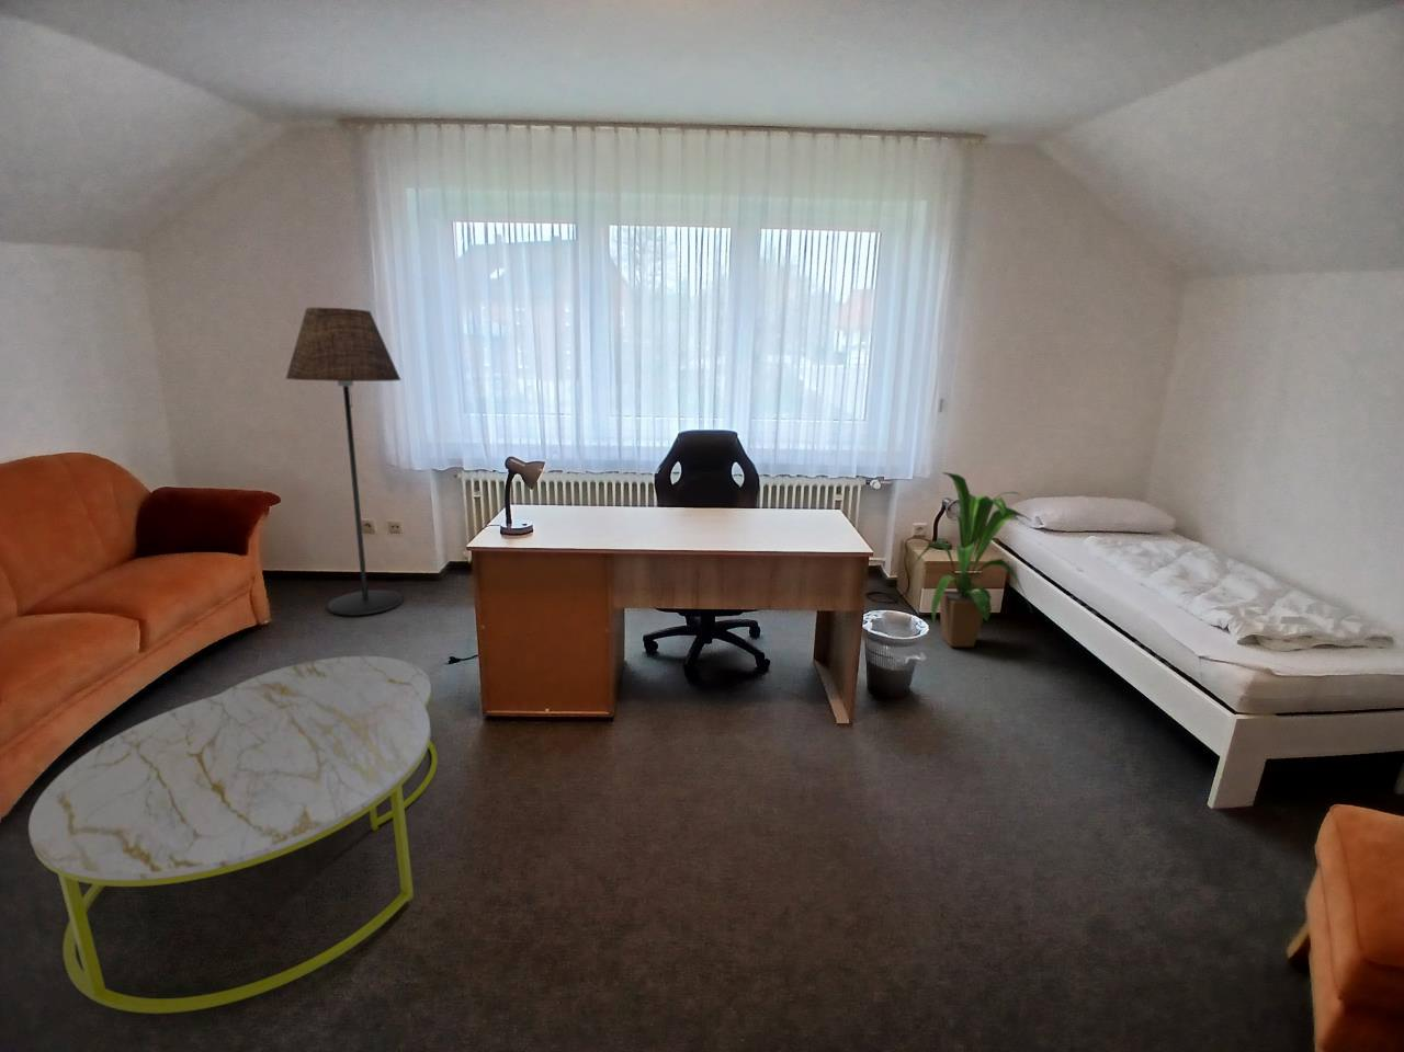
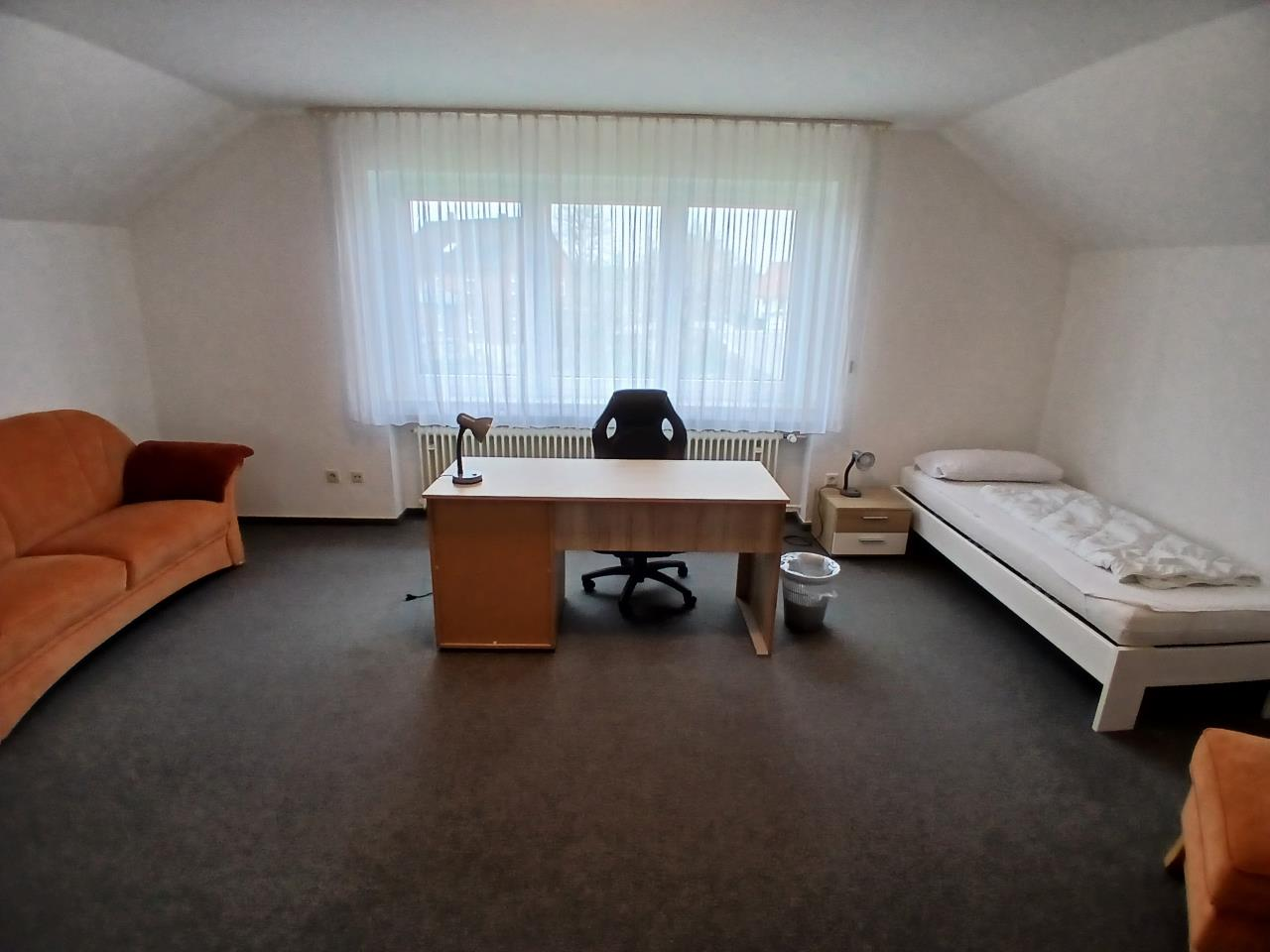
- floor lamp [284,307,404,617]
- house plant [911,471,1034,648]
- coffee table [28,655,439,1014]
